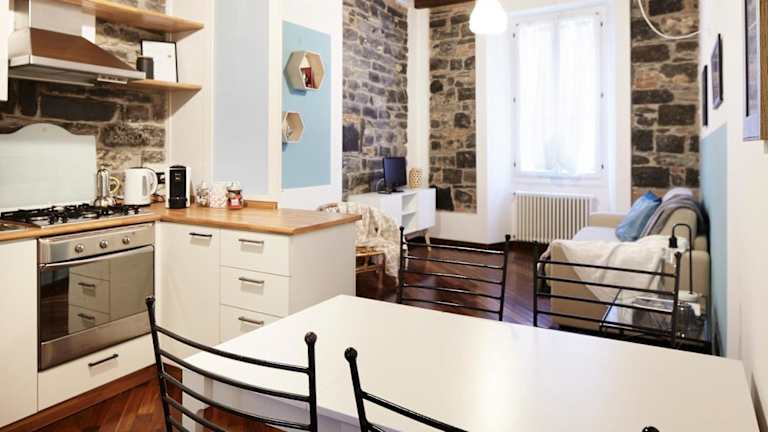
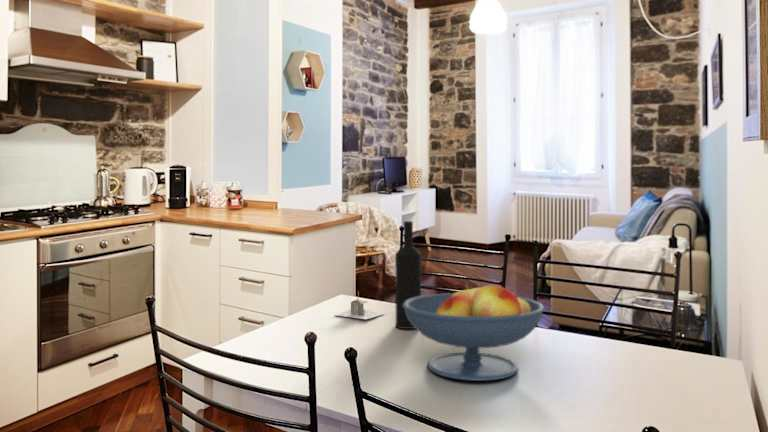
+ wine bottle [394,220,422,330]
+ architectural model [335,290,384,320]
+ fruit bowl [403,282,546,382]
